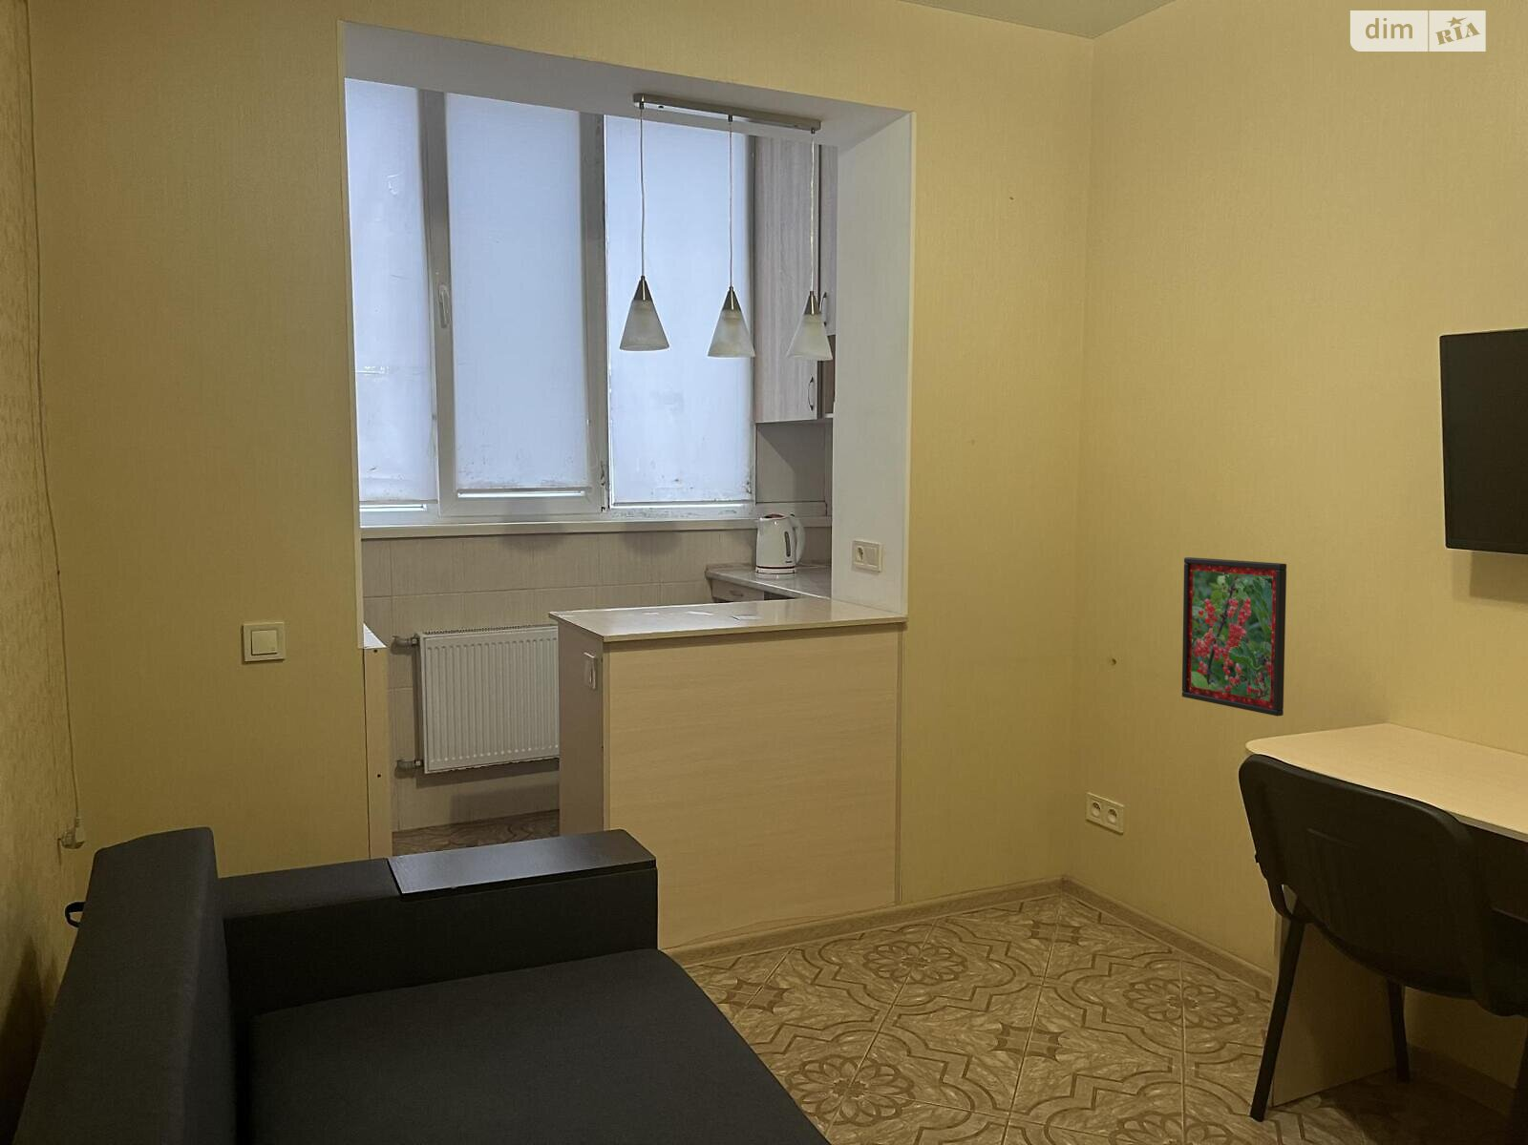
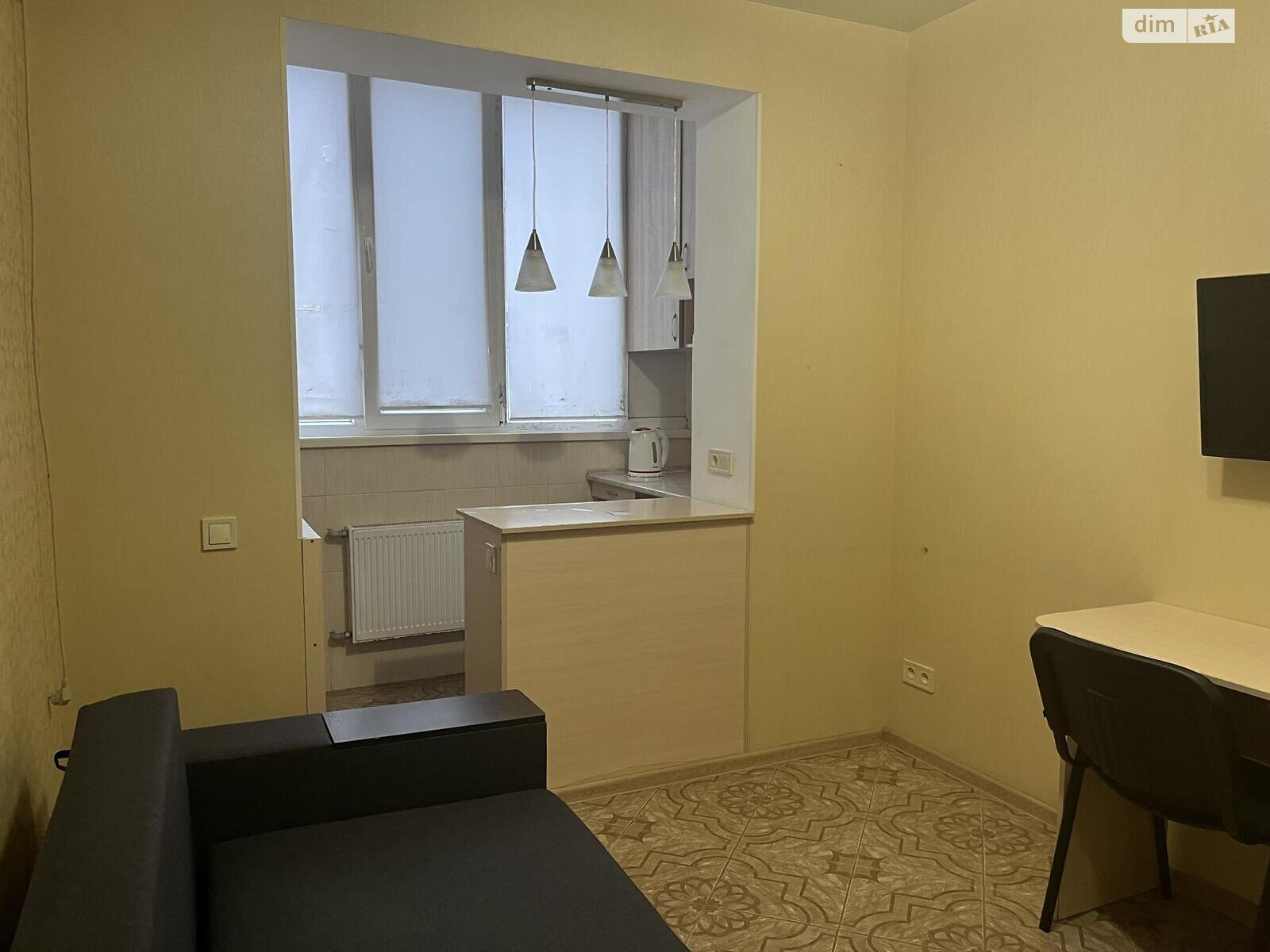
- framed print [1181,557,1287,718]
